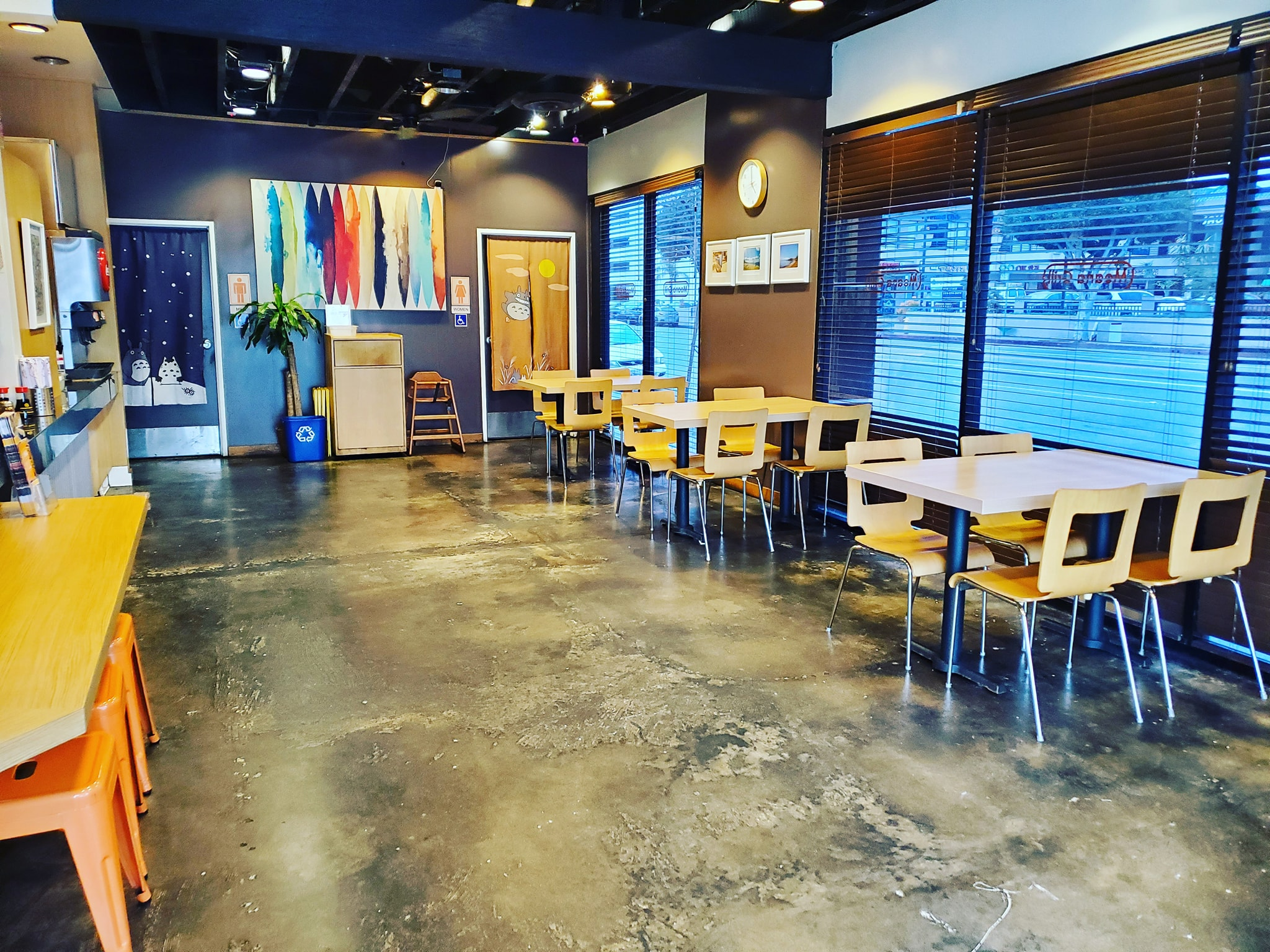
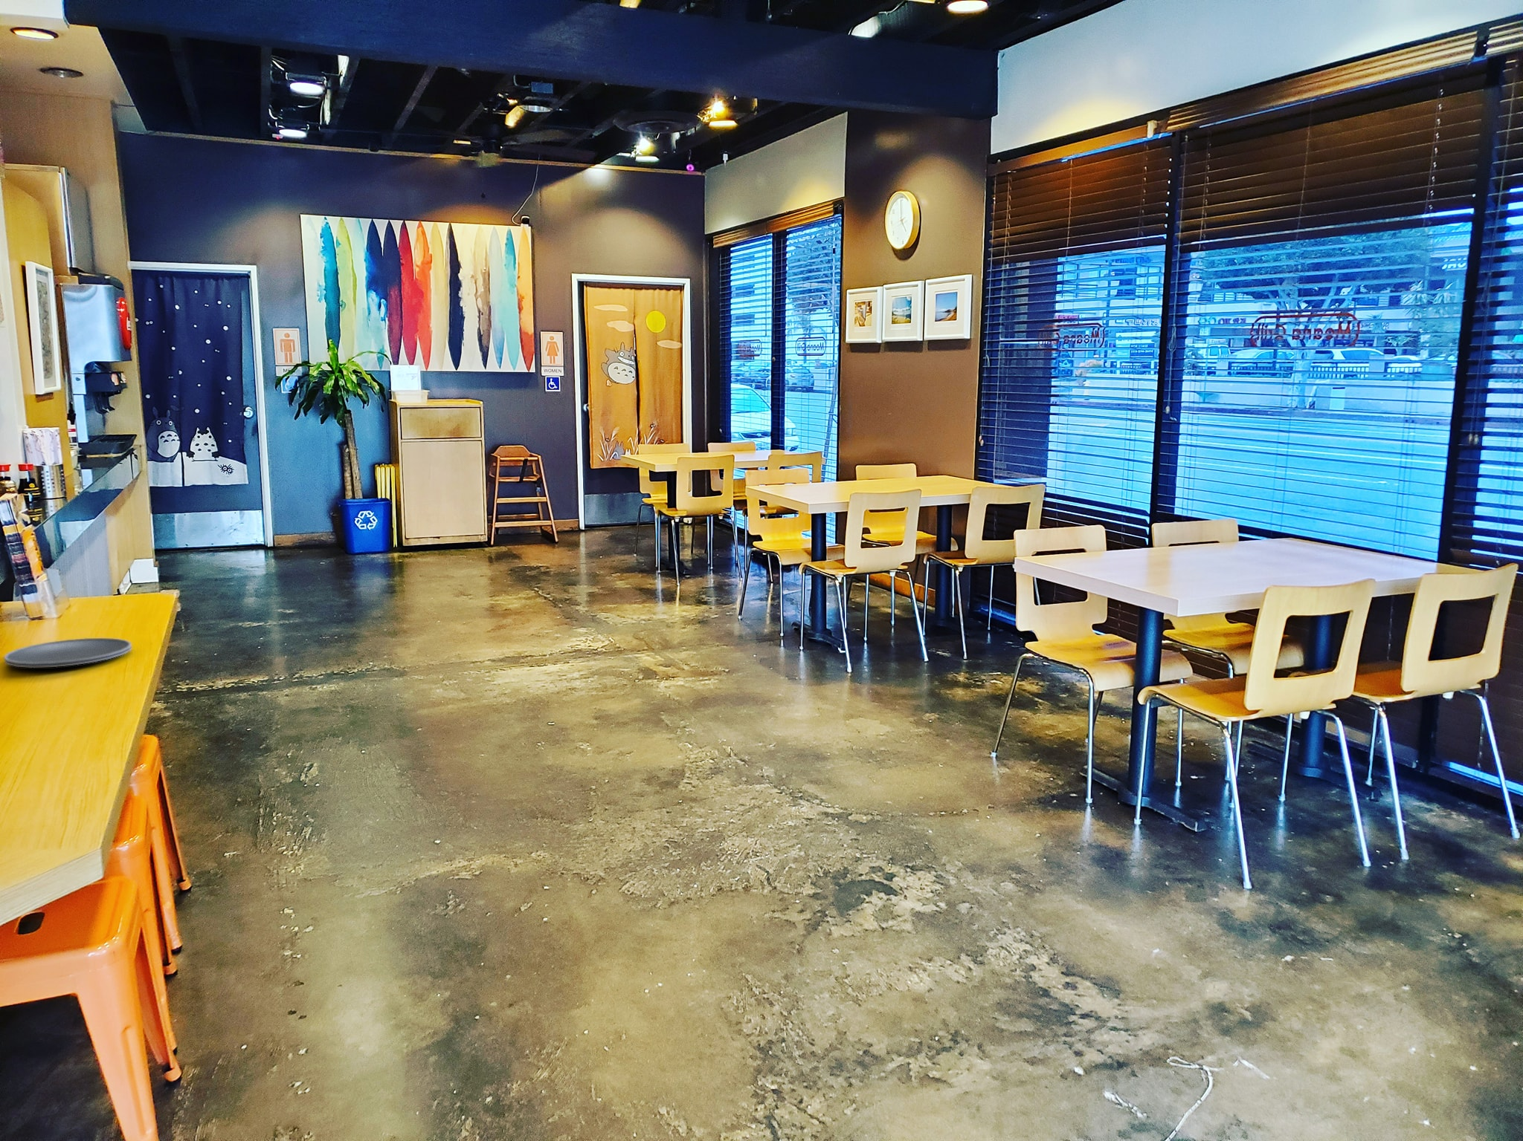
+ plate [2,638,132,669]
